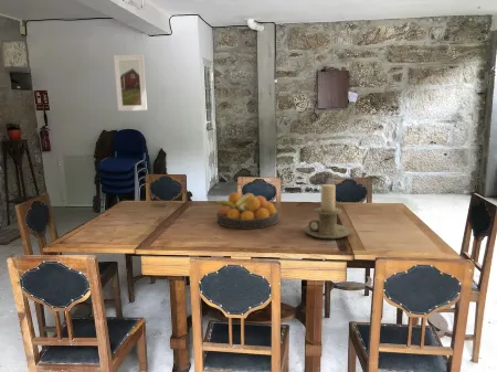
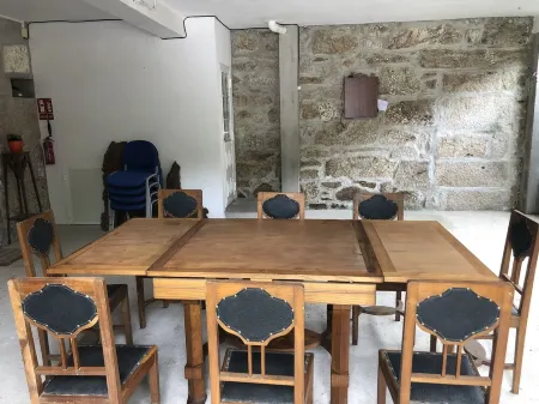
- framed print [113,53,148,111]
- candle holder [303,183,352,240]
- fruit bowl [214,191,279,231]
